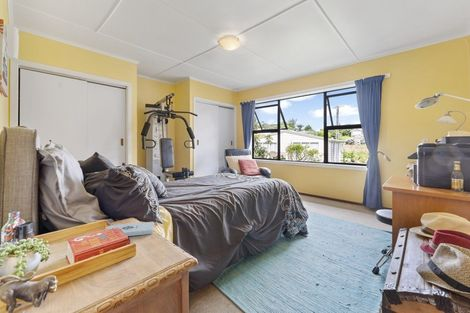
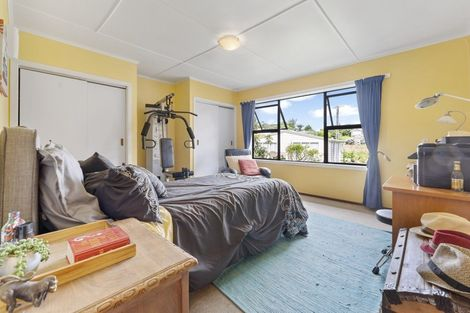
- notepad [98,221,155,240]
